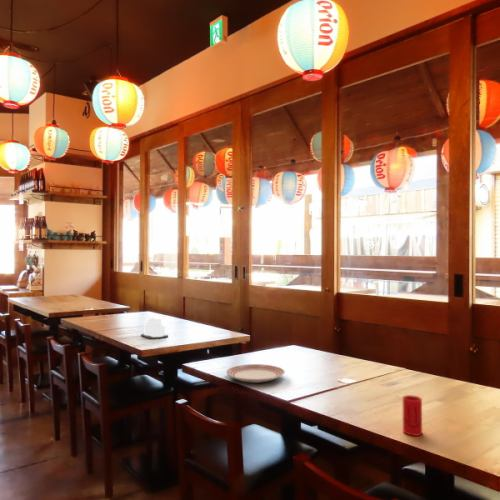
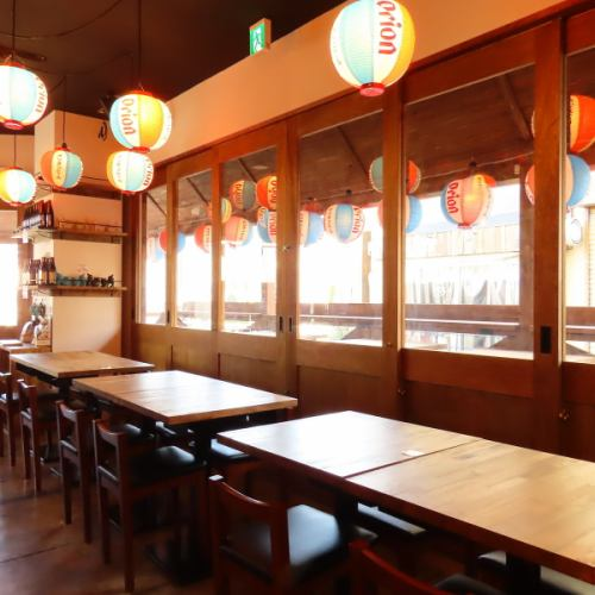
- dinner plate [225,363,286,384]
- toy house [140,316,169,340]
- cup [402,394,423,437]
